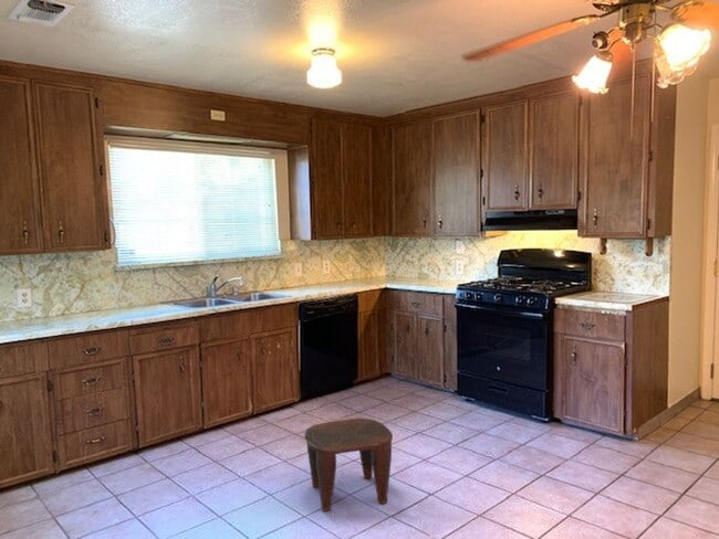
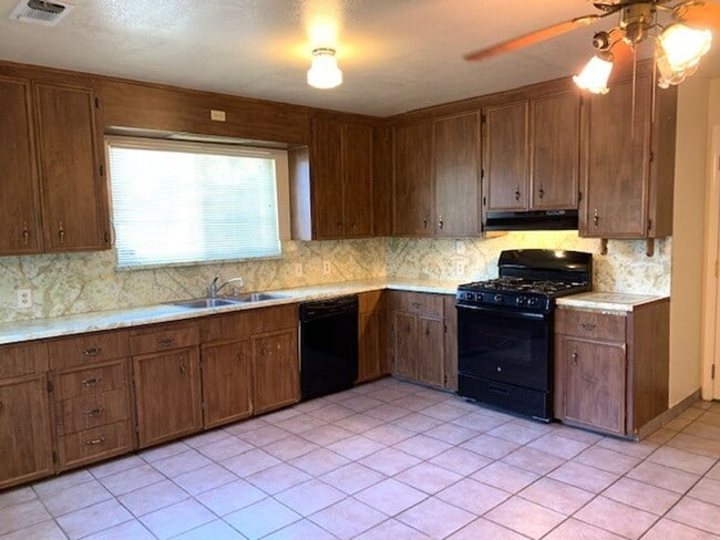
- stool [303,418,394,512]
